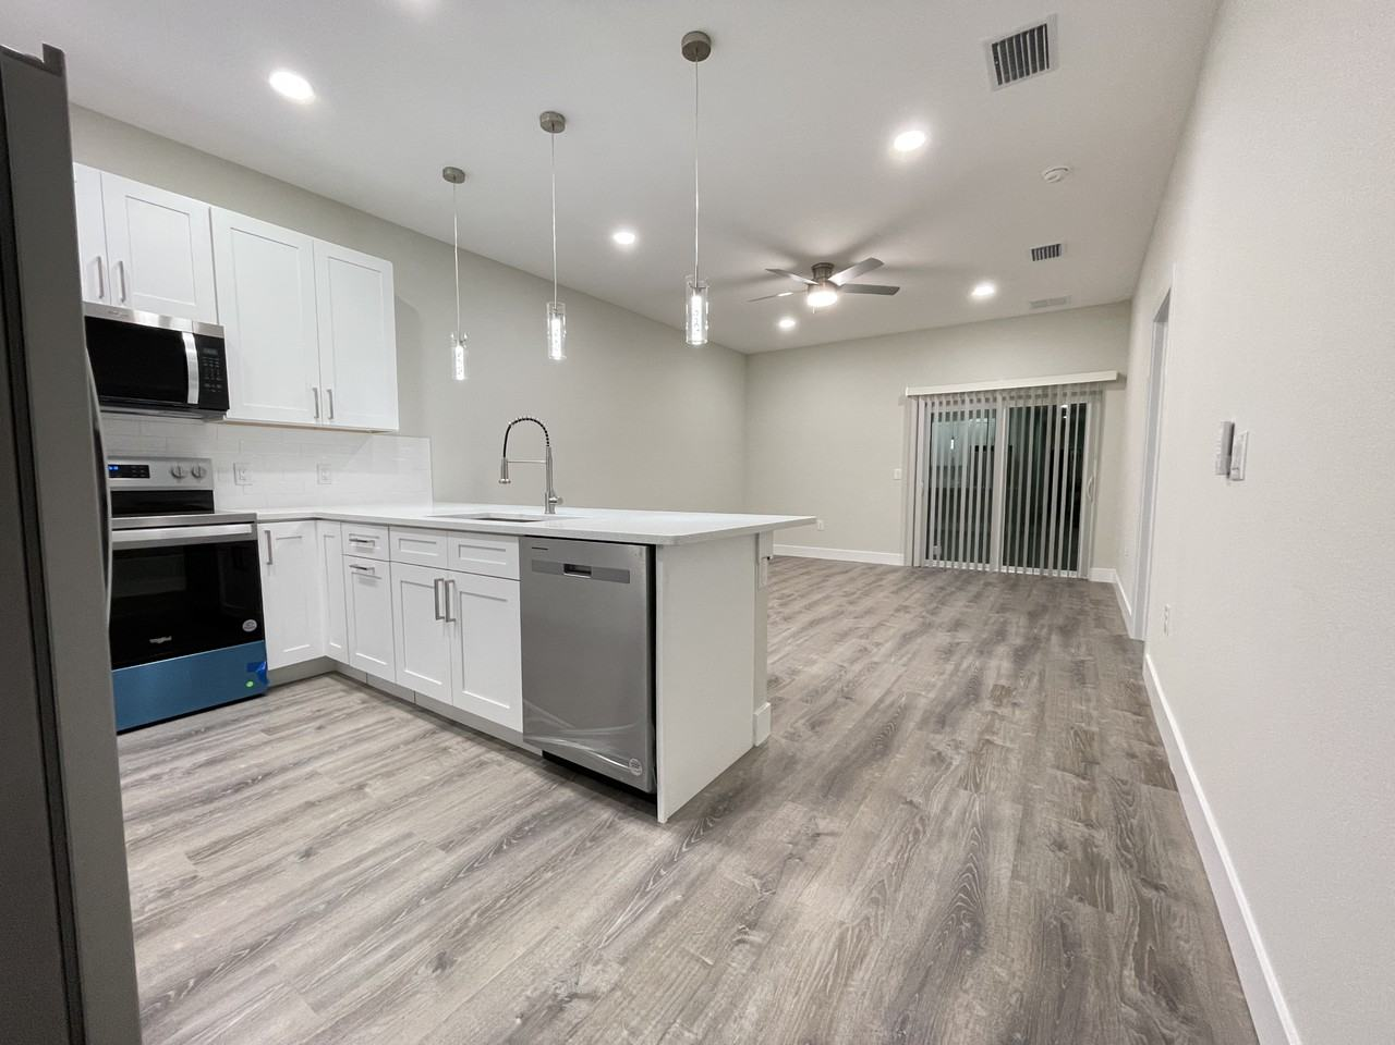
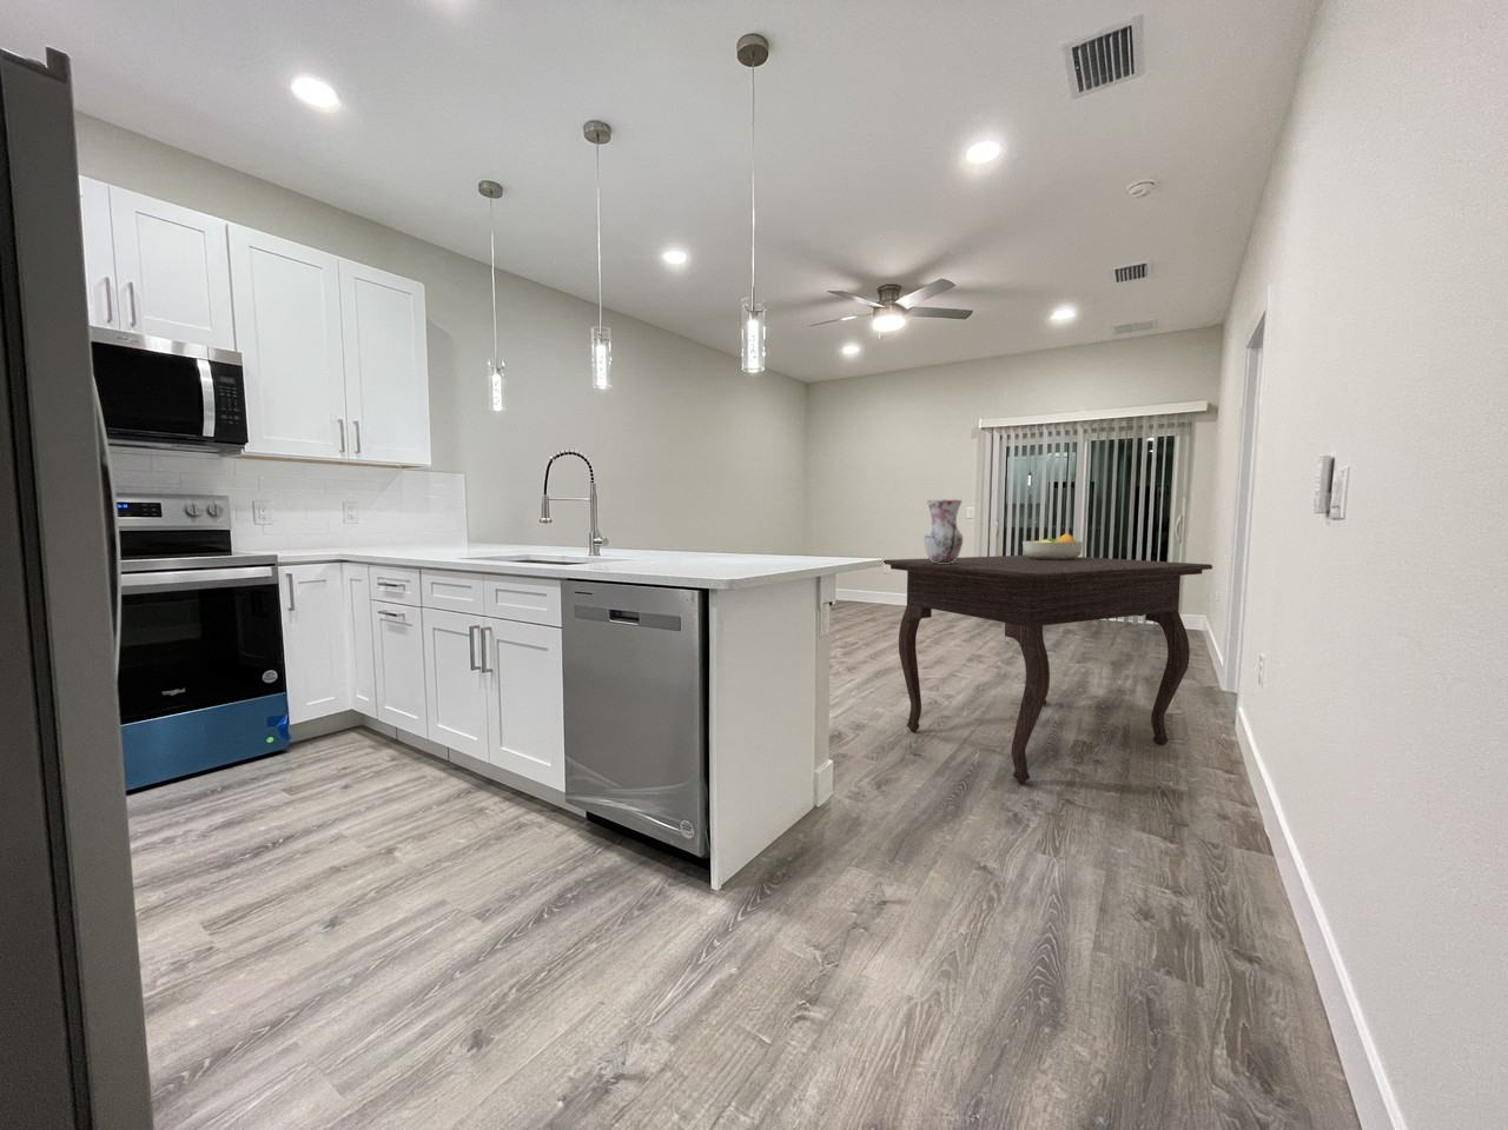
+ vase [923,499,964,564]
+ dining table [882,554,1214,783]
+ fruit bowl [1021,532,1084,560]
